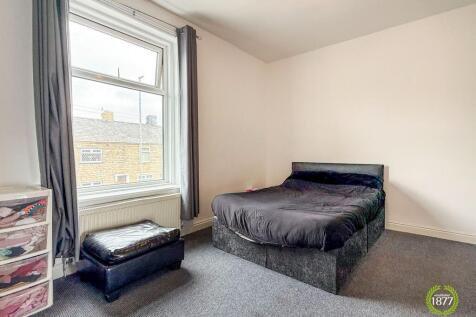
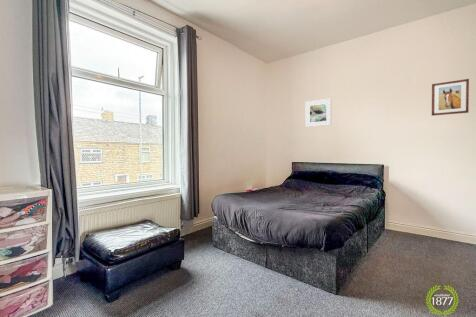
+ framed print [305,97,332,128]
+ wall art [431,78,470,116]
